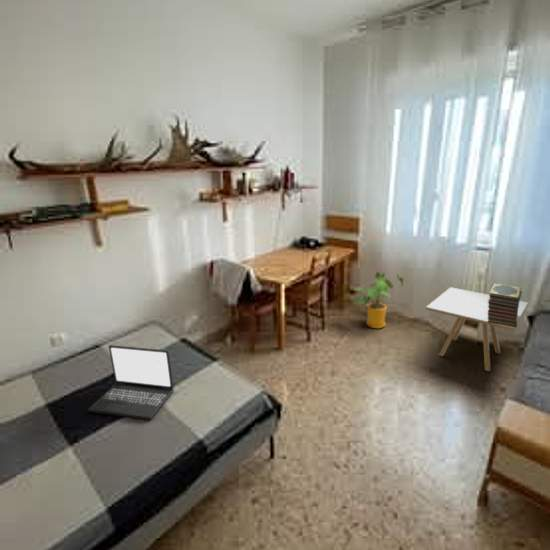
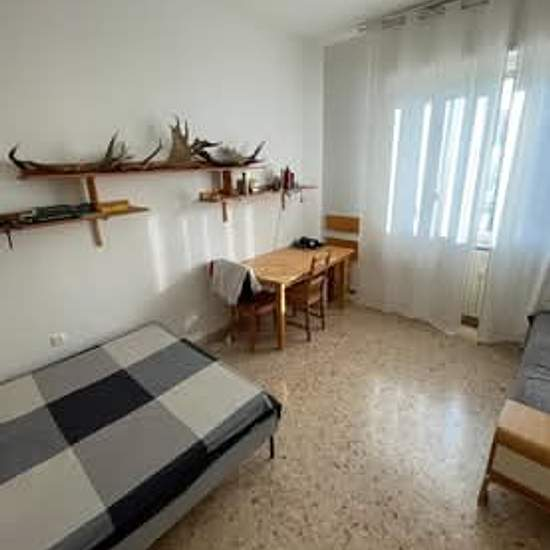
- house plant [352,271,405,329]
- book stack [487,282,523,328]
- laptop [87,344,175,421]
- side table [425,286,529,372]
